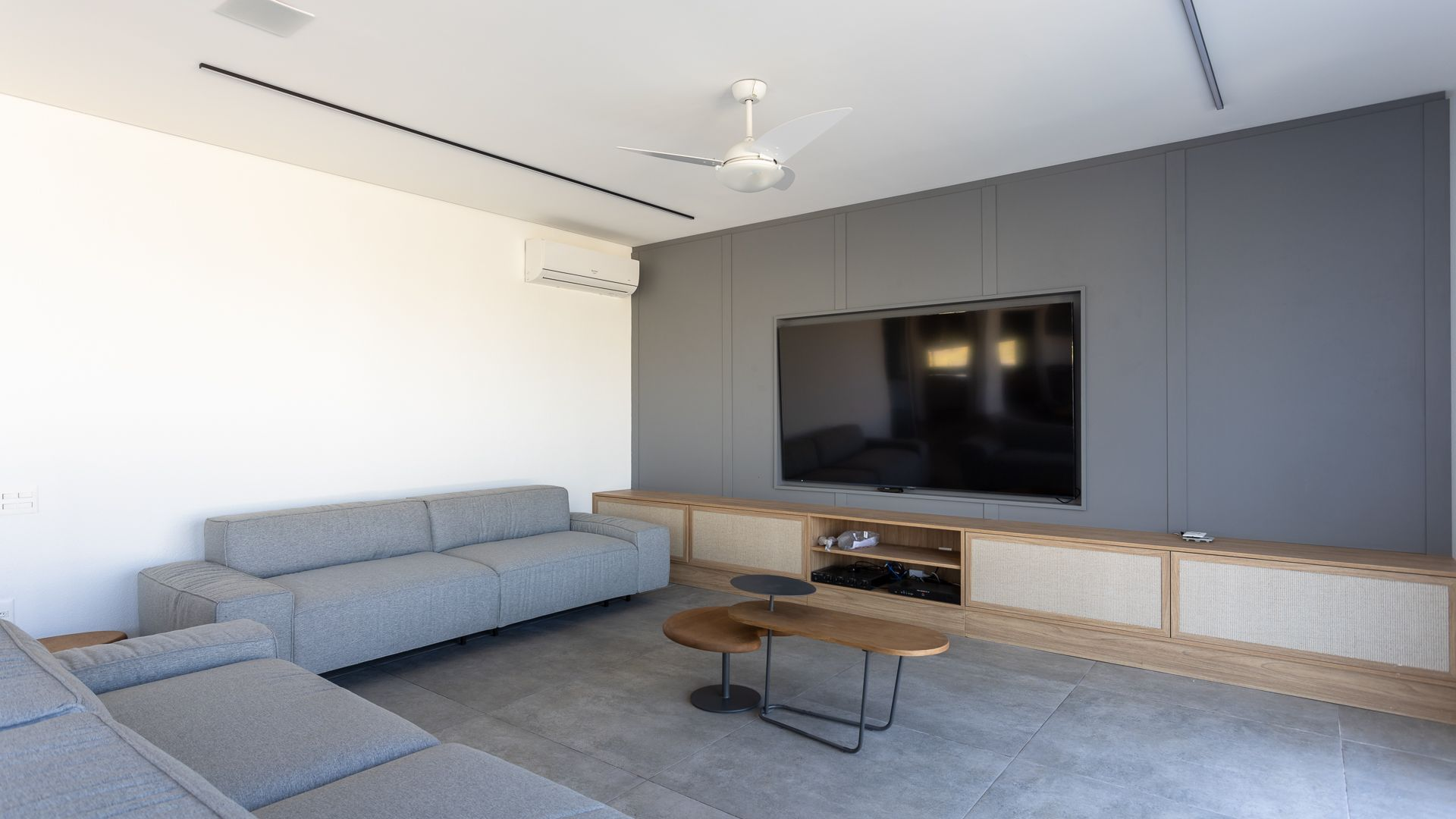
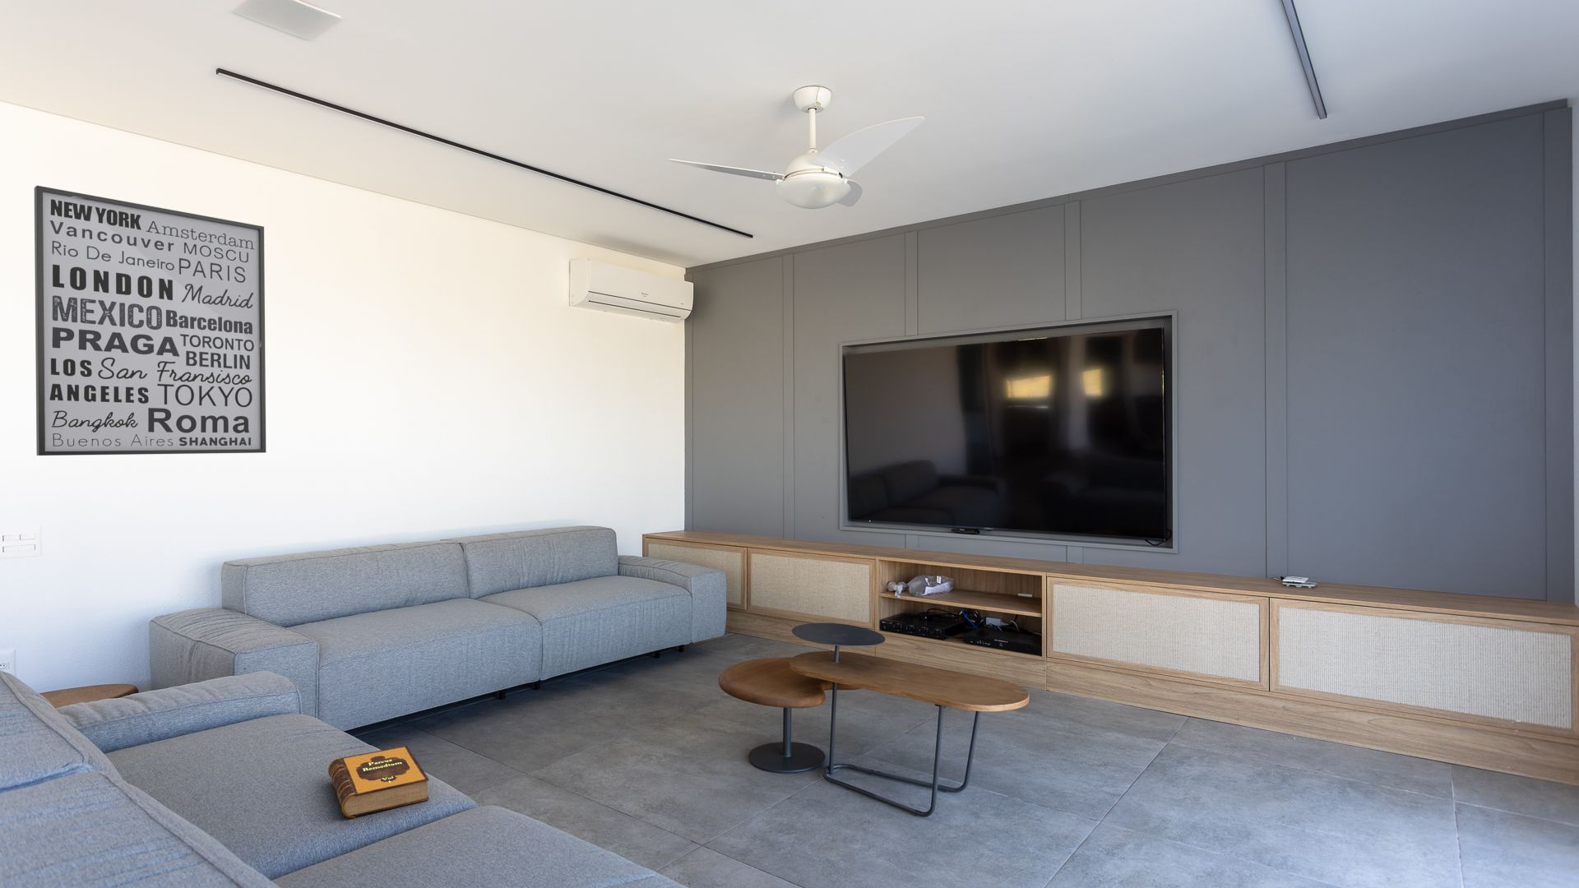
+ wall art [34,185,267,456]
+ hardback book [328,745,431,819]
